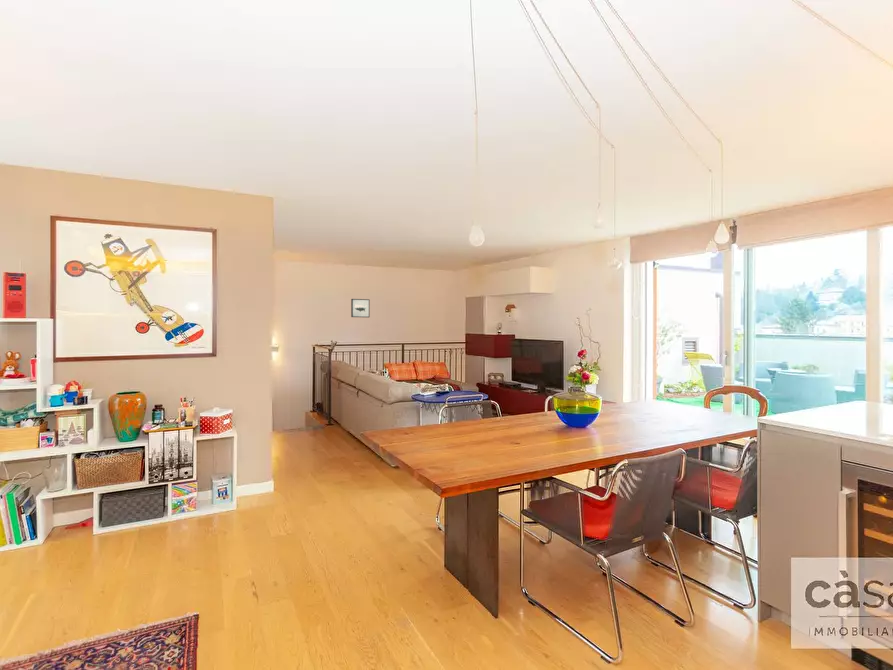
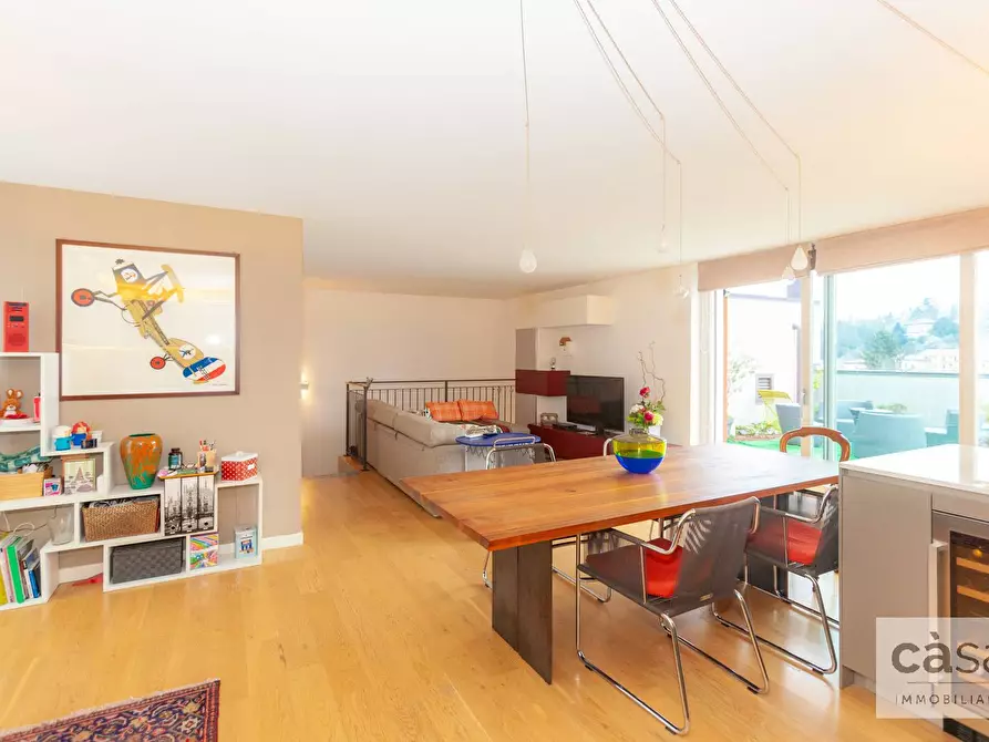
- wall art [350,298,371,318]
